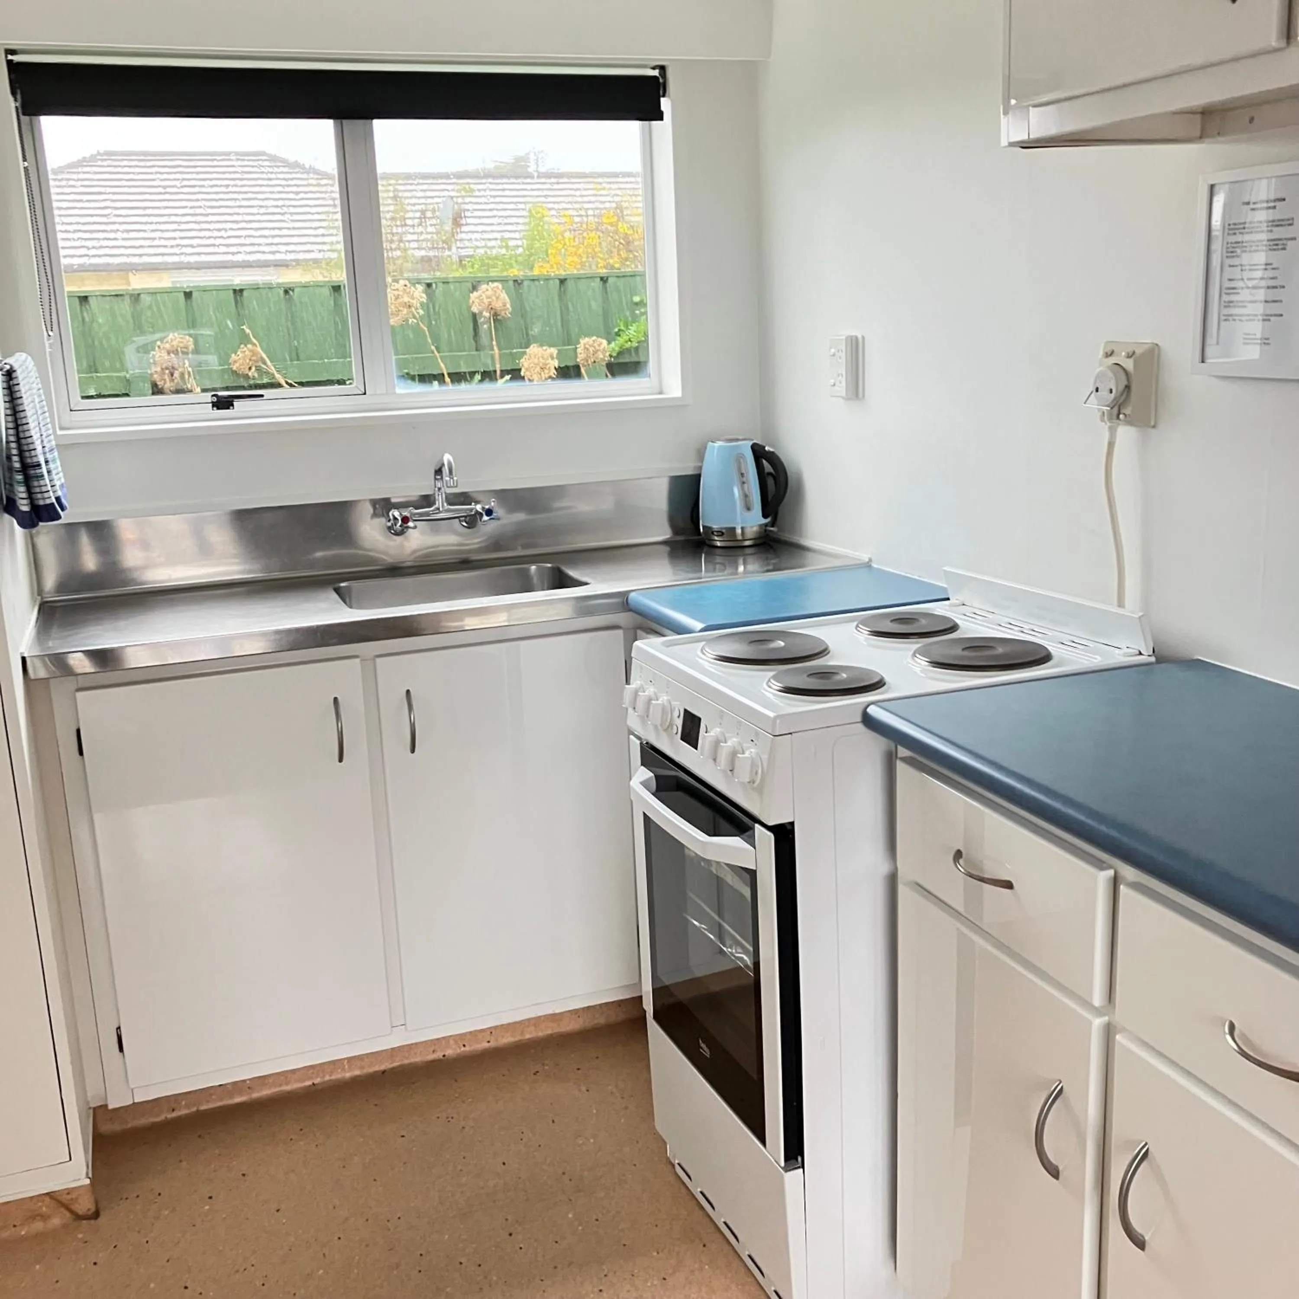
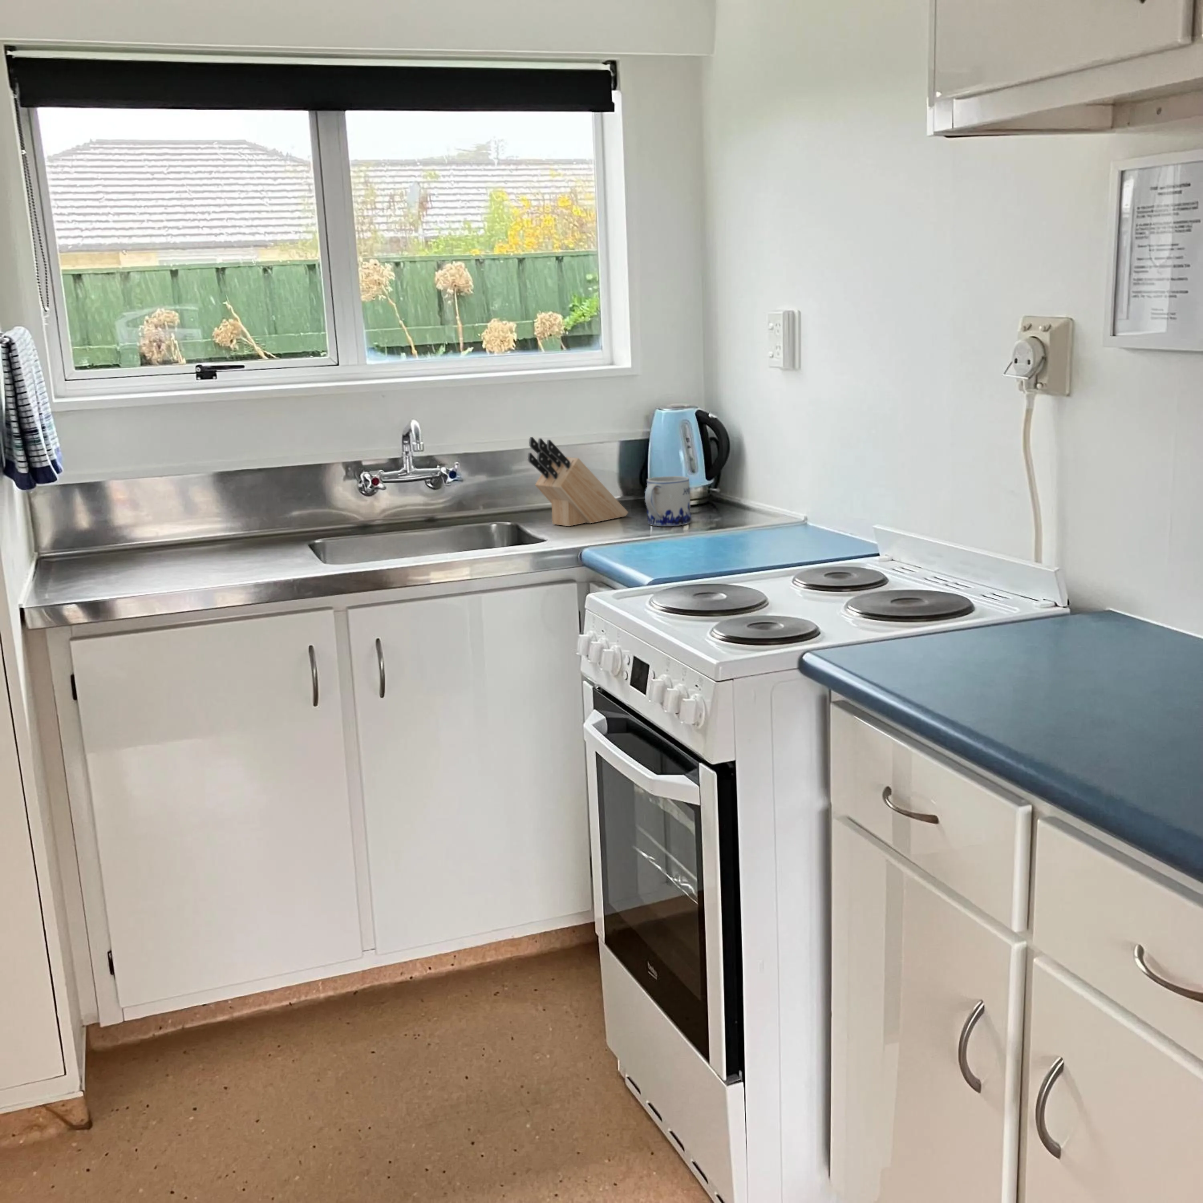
+ knife block [528,436,628,527]
+ mug [644,476,692,527]
